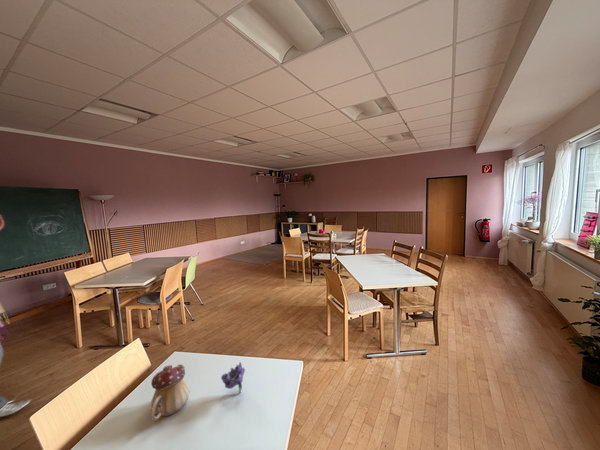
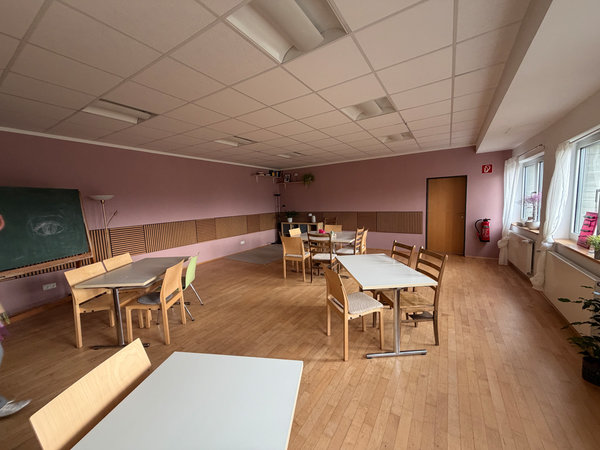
- teapot [150,364,191,422]
- flower [220,361,246,394]
